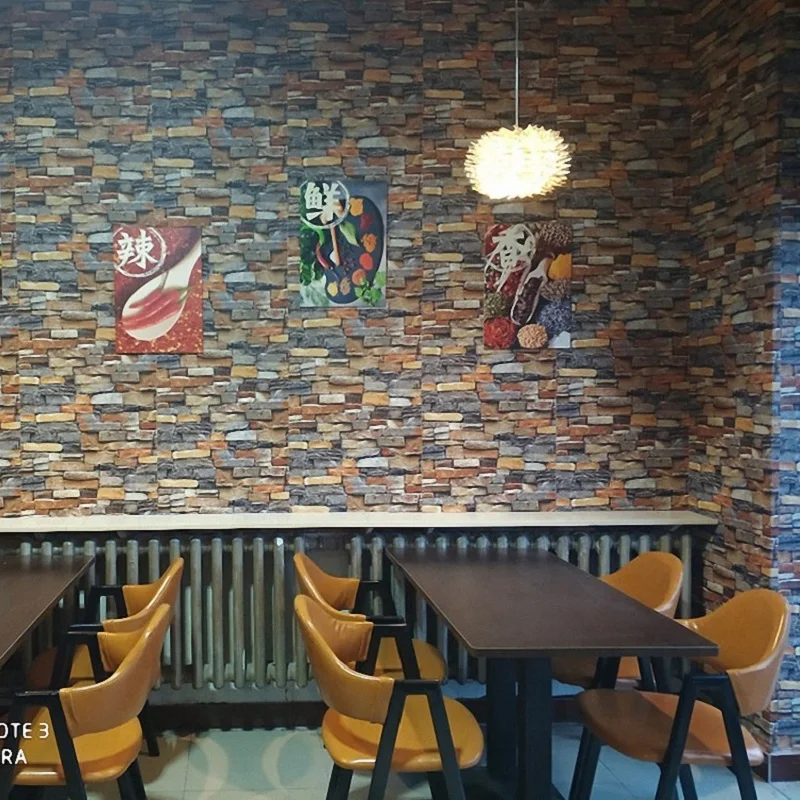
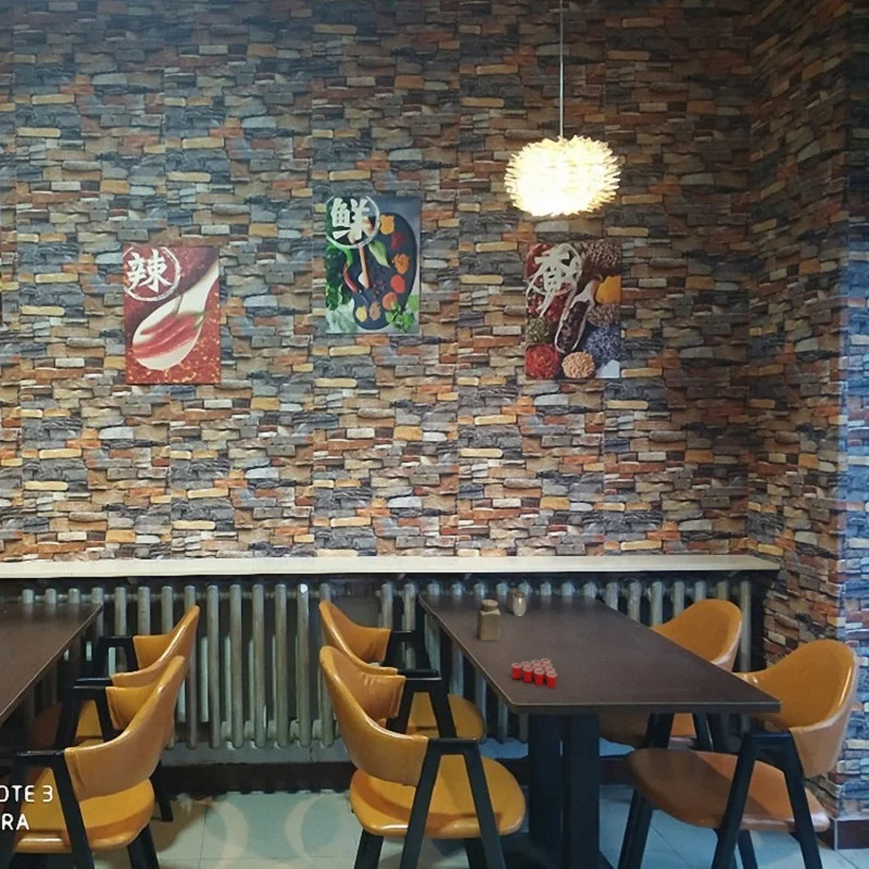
+ salt and pepper shaker [506,587,527,617]
+ cup [511,657,558,689]
+ salt shaker [476,599,502,641]
